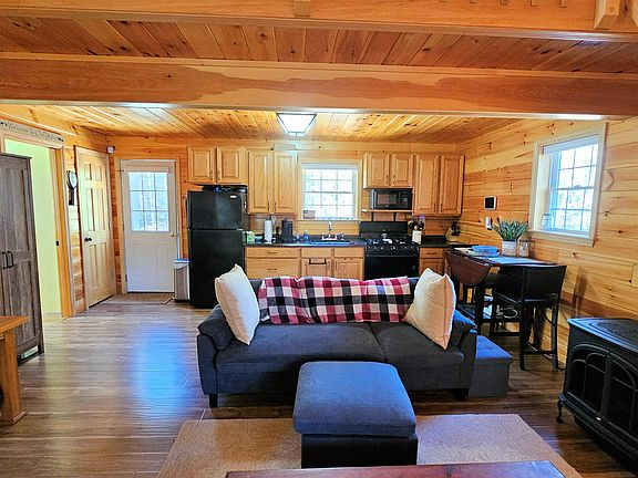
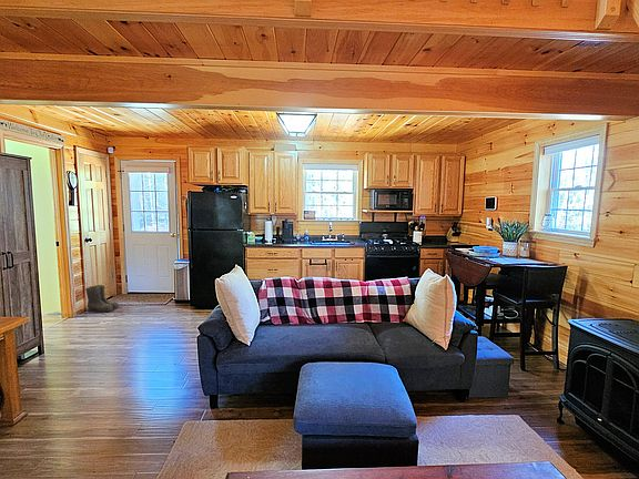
+ boots [84,284,120,313]
